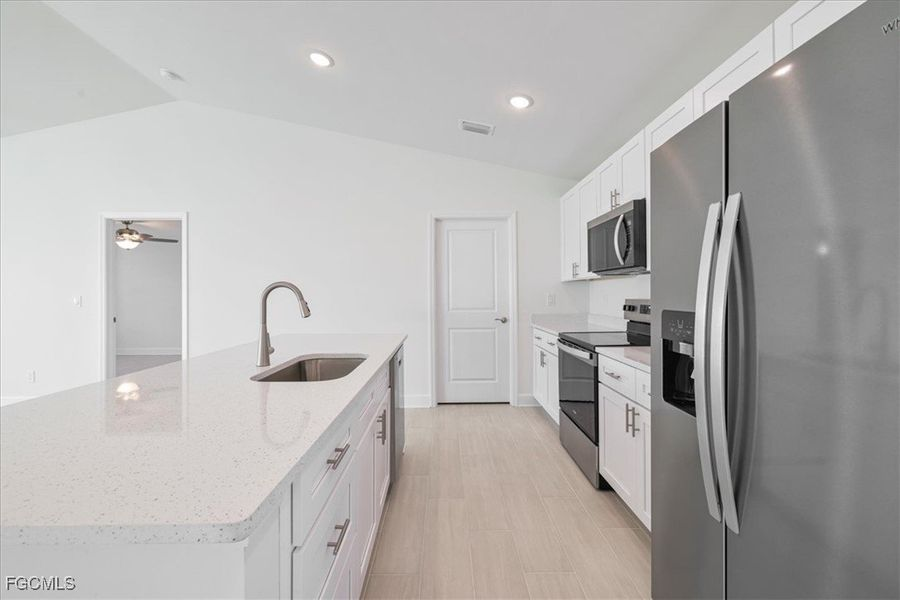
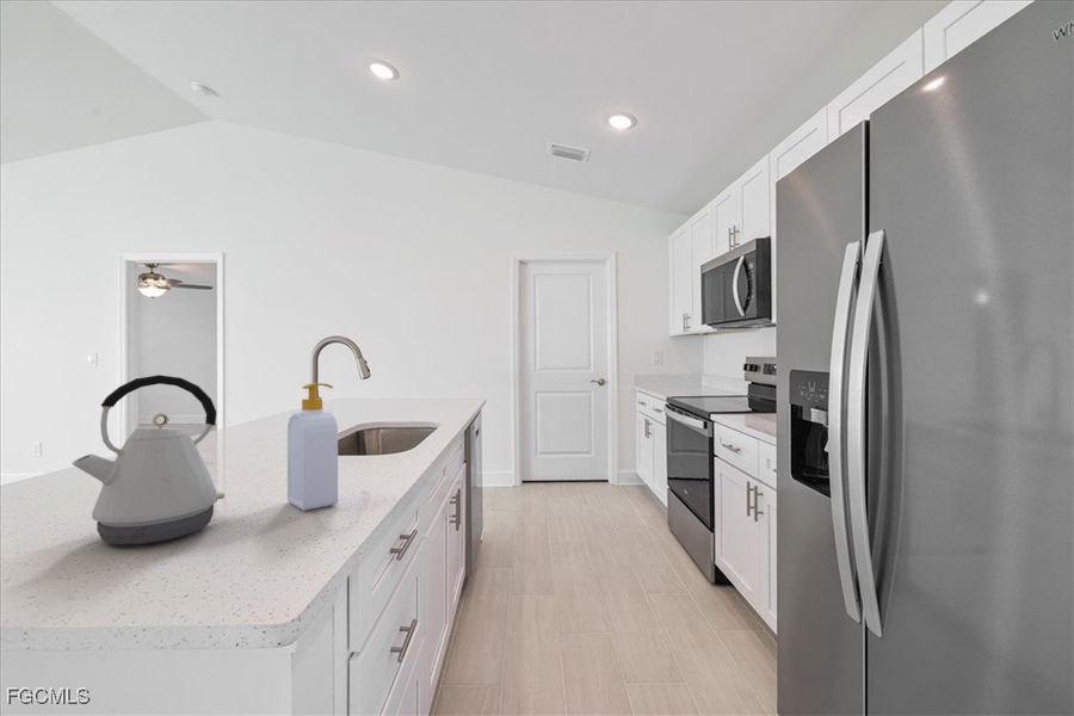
+ kettle [70,374,226,547]
+ soap bottle [286,382,339,512]
